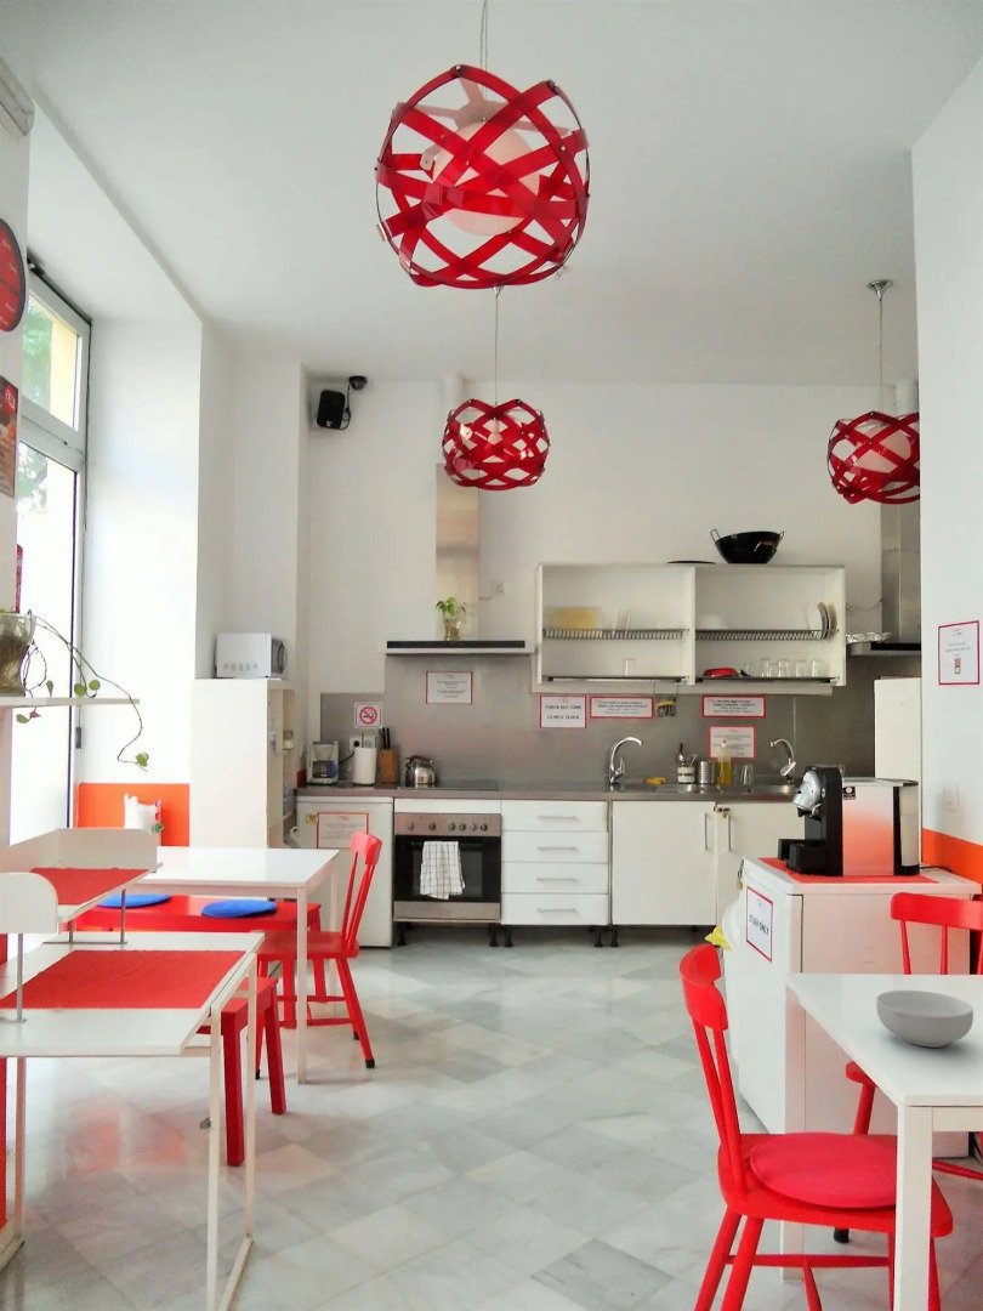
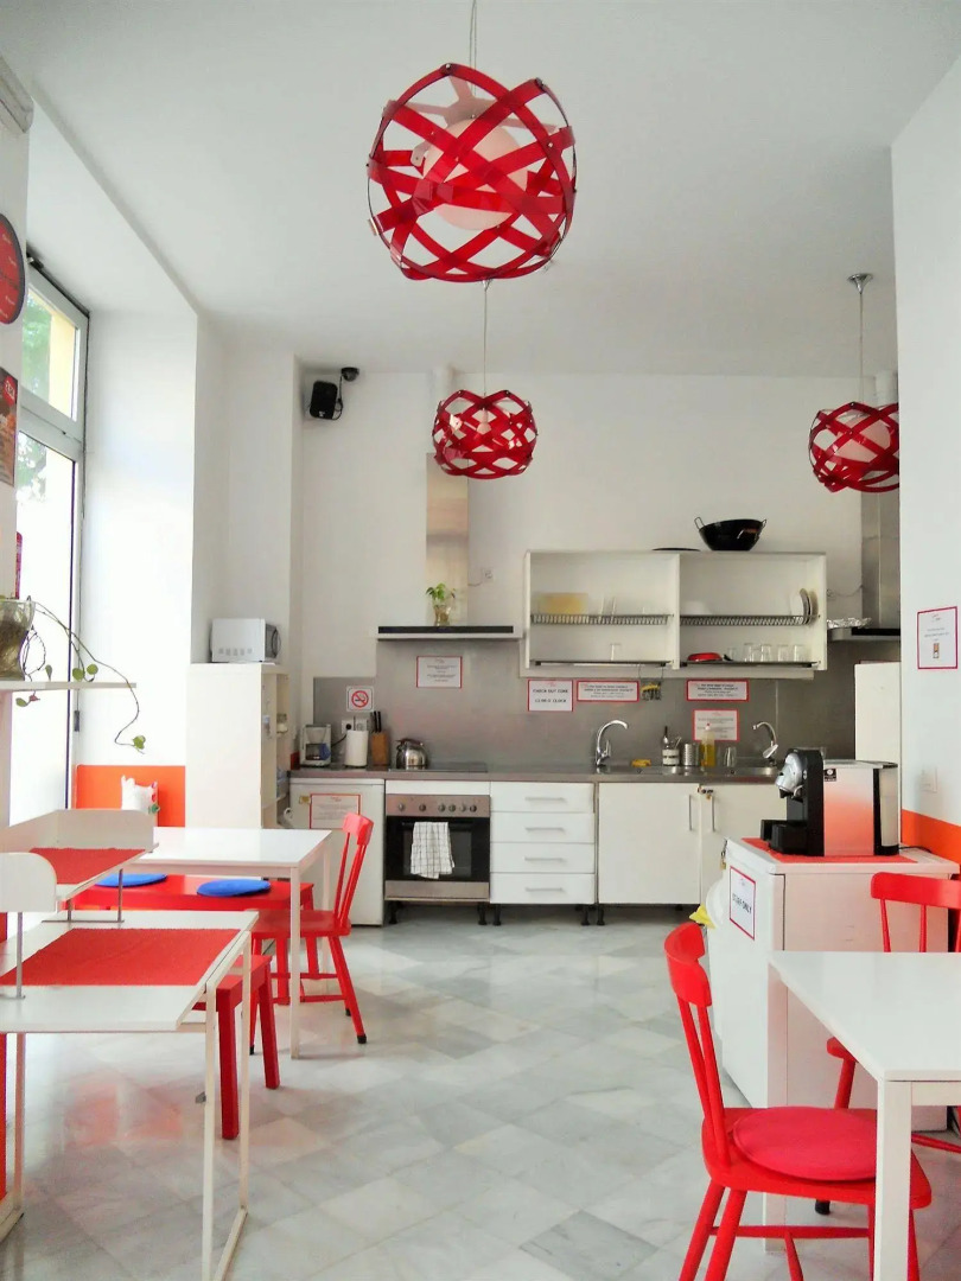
- cereal bowl [875,989,975,1048]
